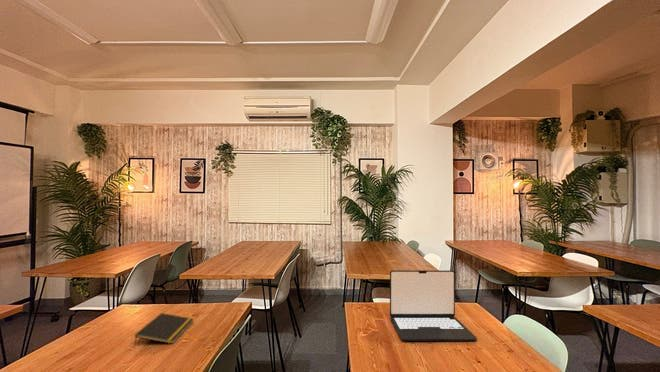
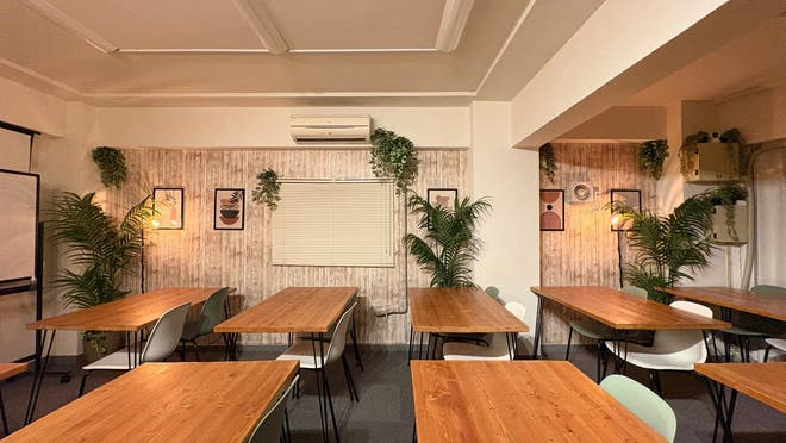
- laptop [389,269,478,342]
- notepad [133,312,194,346]
